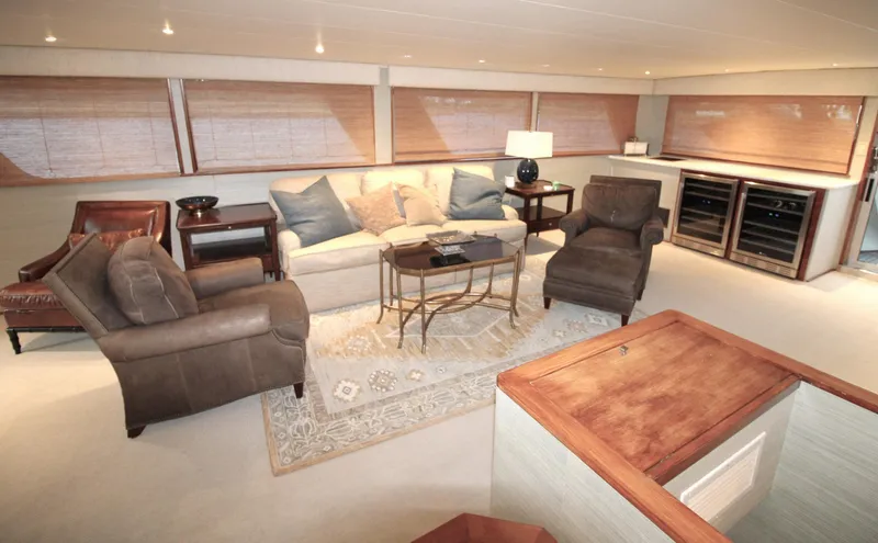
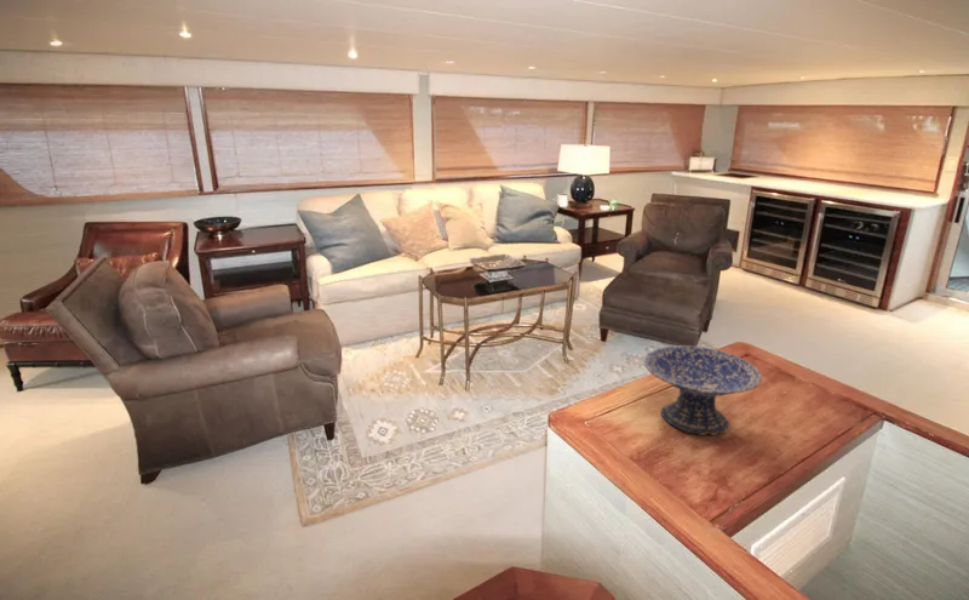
+ decorative bowl [643,344,763,436]
